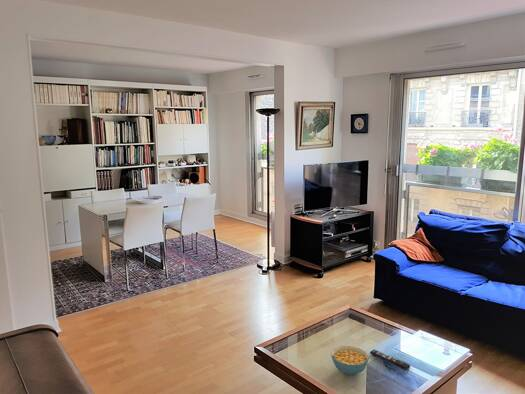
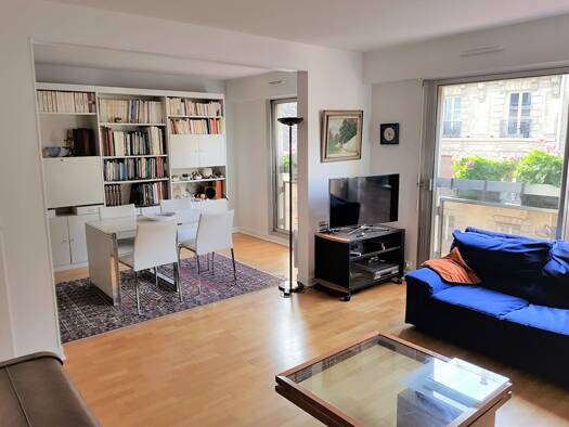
- remote control [369,349,411,371]
- cereal bowl [330,345,370,376]
